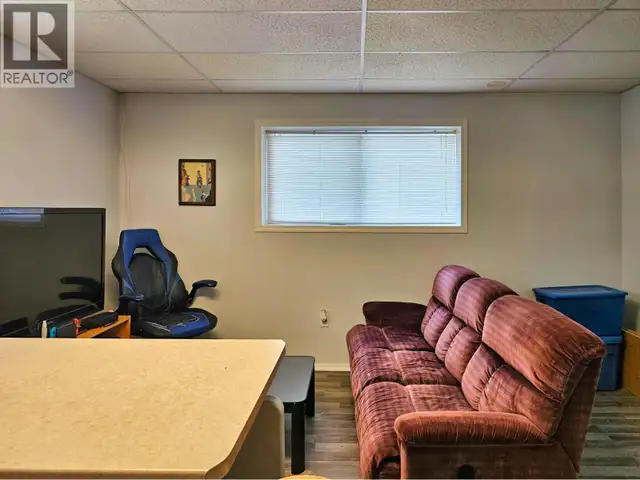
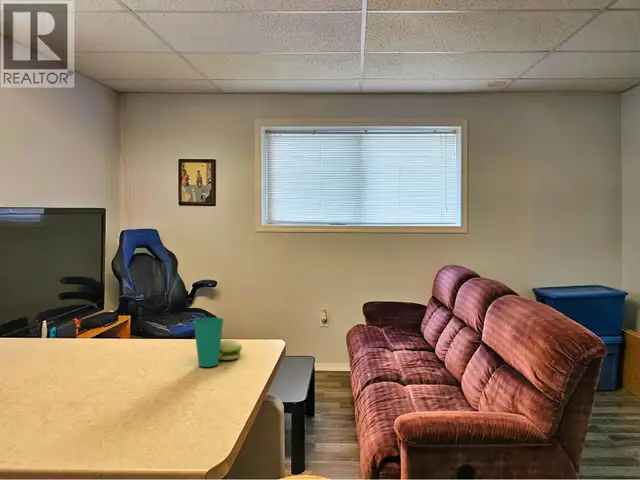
+ cup [192,317,244,368]
